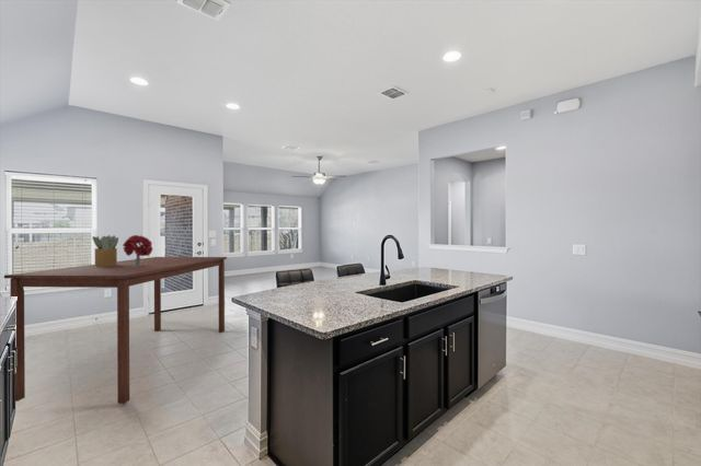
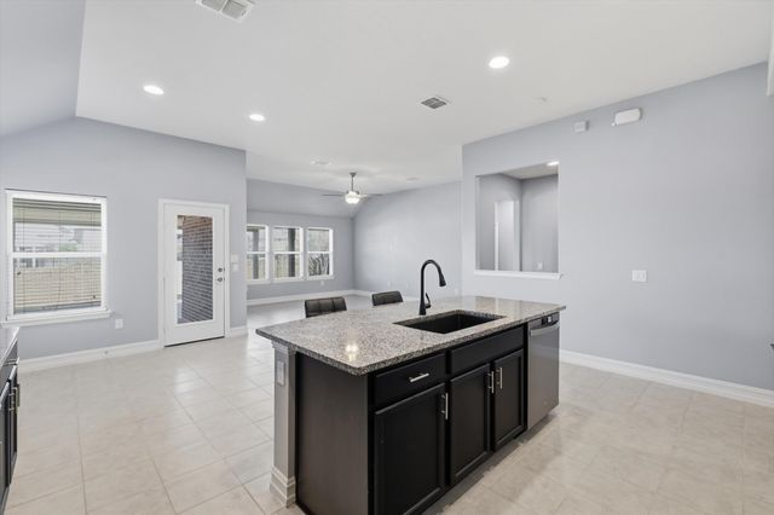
- potted plant [91,234,119,267]
- bouquet [122,234,153,266]
- dining table [3,256,228,405]
